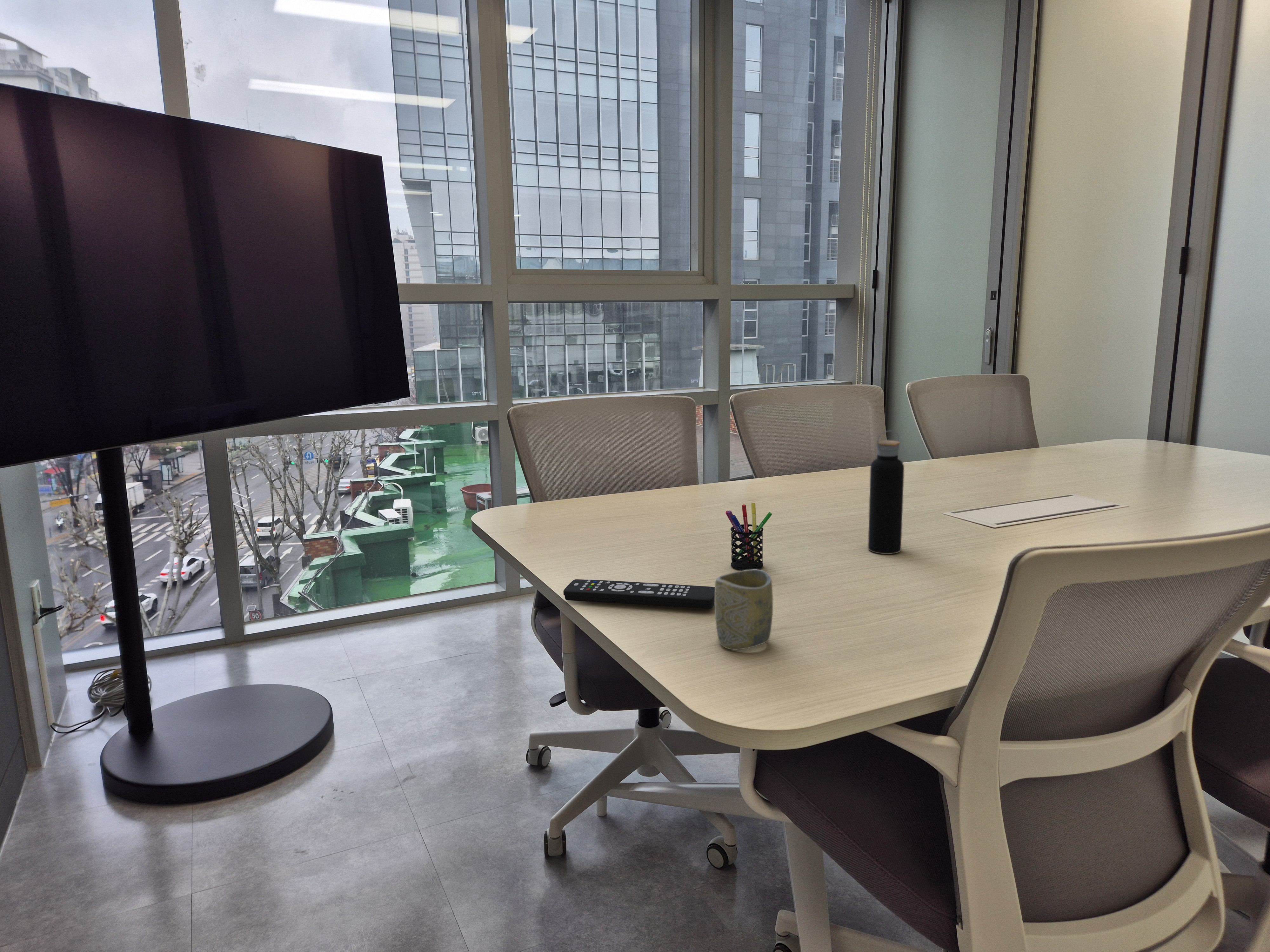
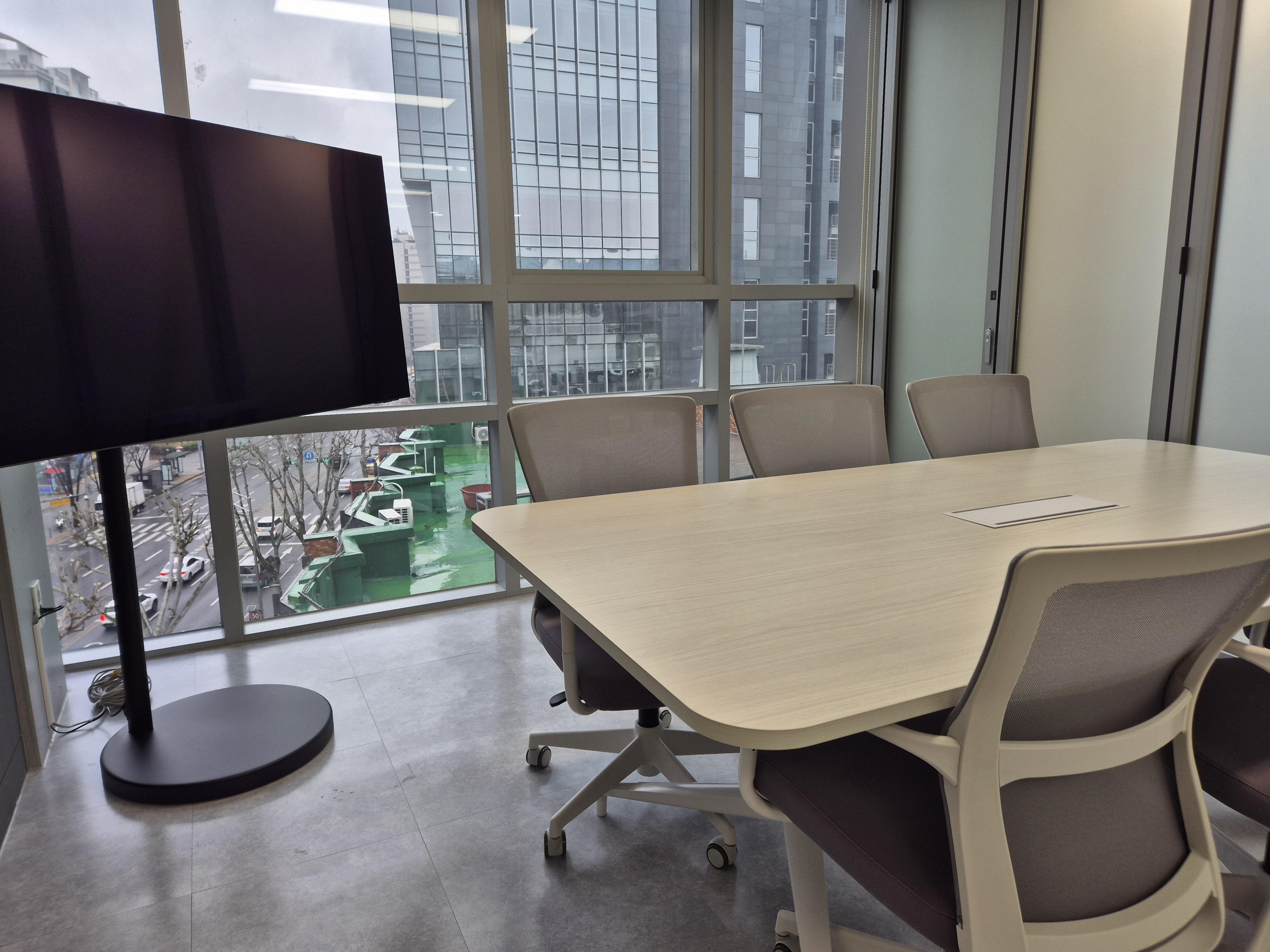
- remote control [563,579,715,609]
- water bottle [868,430,905,554]
- pen holder [725,502,772,571]
- cup [714,569,773,650]
